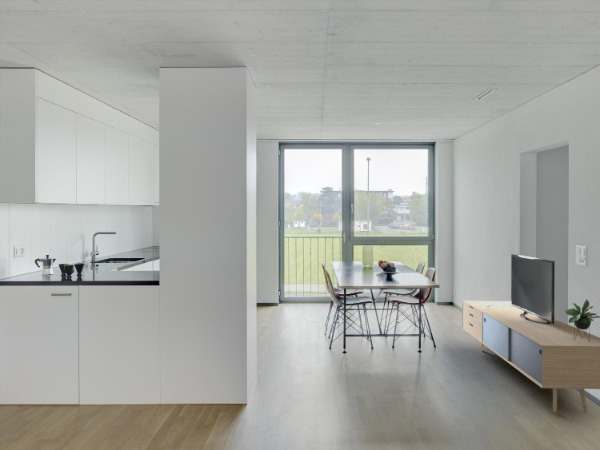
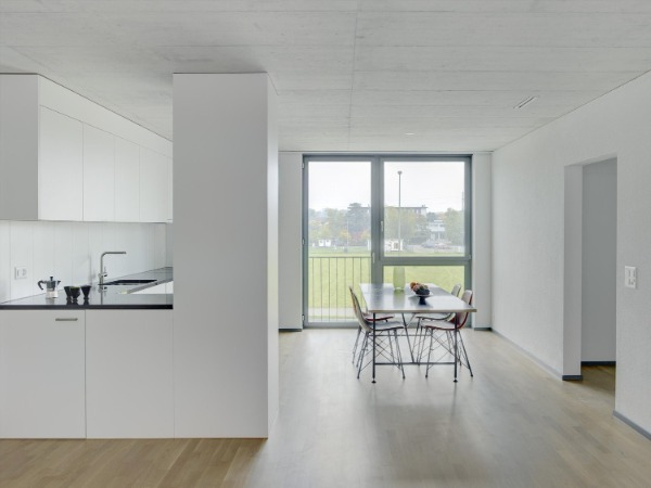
- media console [461,253,600,414]
